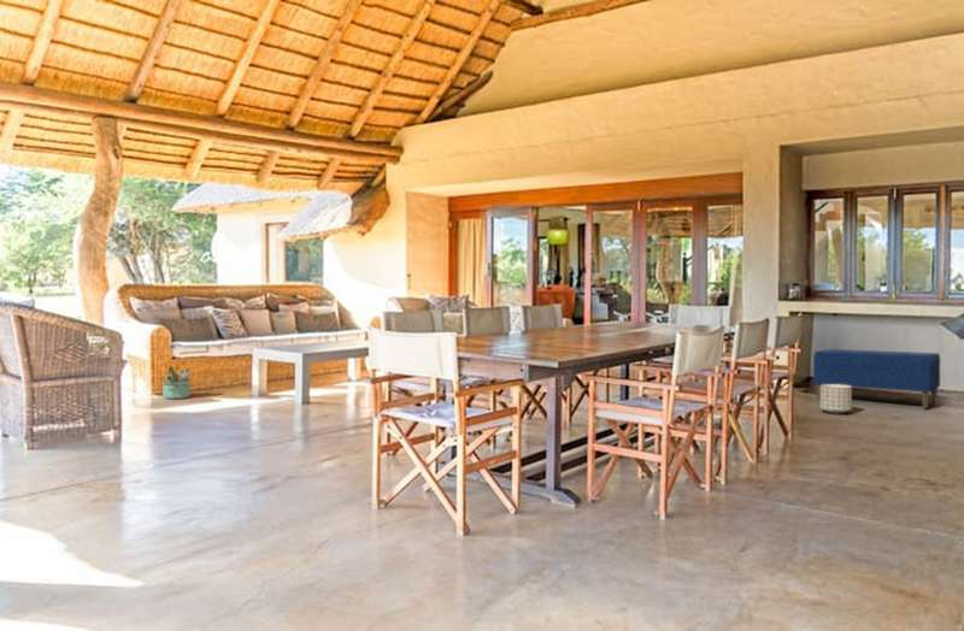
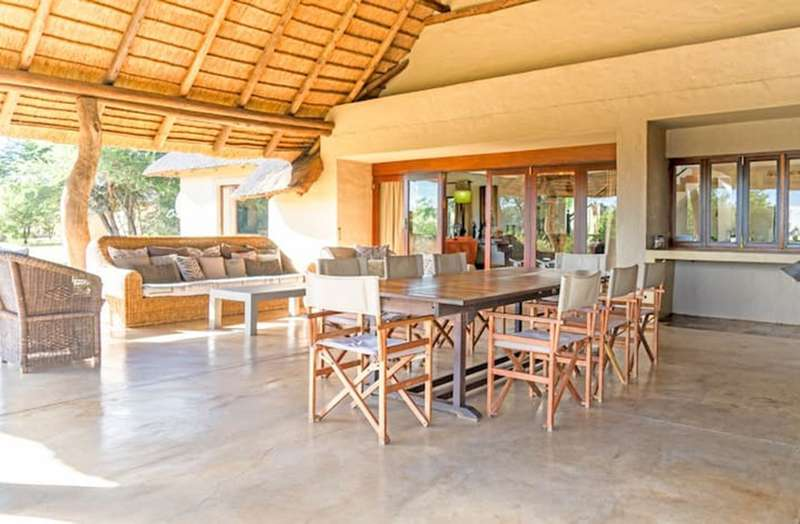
- bench [812,348,941,409]
- planter [819,384,853,415]
- decorative plant [160,366,194,400]
